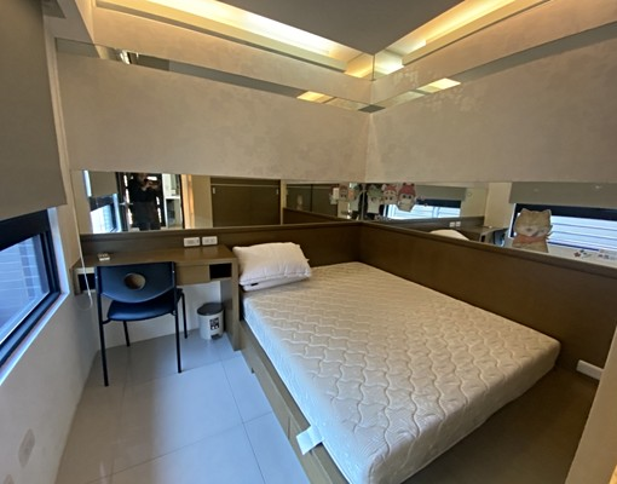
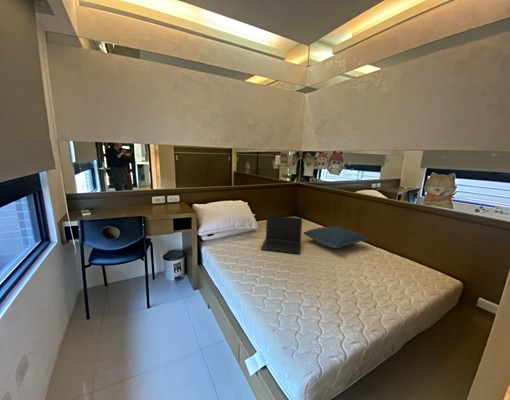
+ pillow [303,225,370,249]
+ laptop [260,214,303,255]
